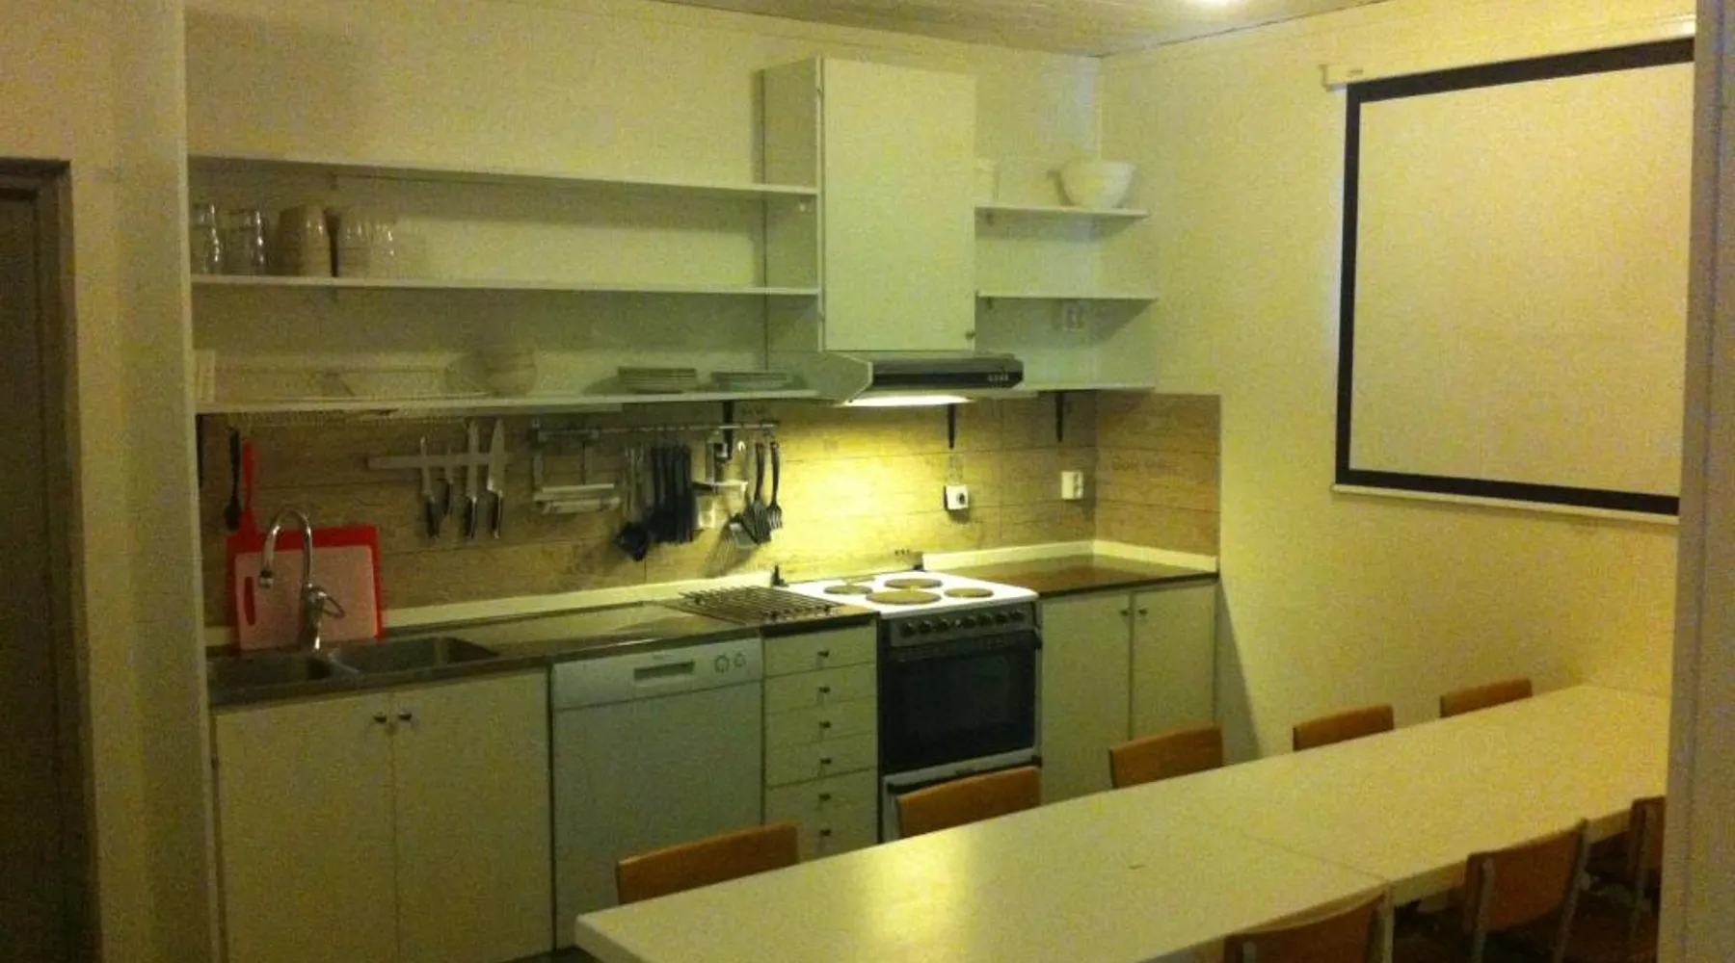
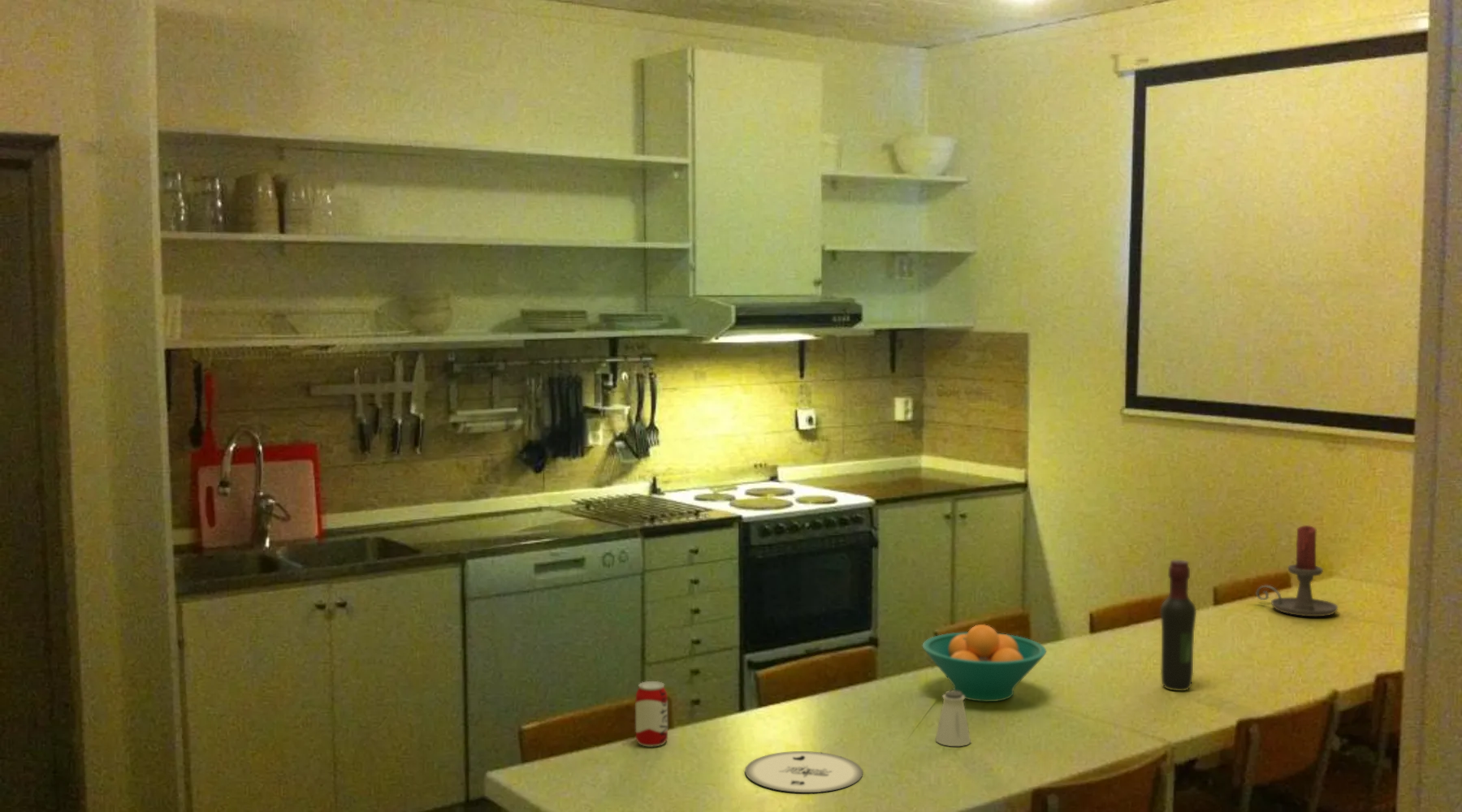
+ candle holder [1256,525,1339,617]
+ plate [744,750,863,793]
+ wine bottle [1160,559,1197,692]
+ saltshaker [935,689,971,747]
+ beverage can [634,680,668,747]
+ fruit bowl [921,624,1047,702]
